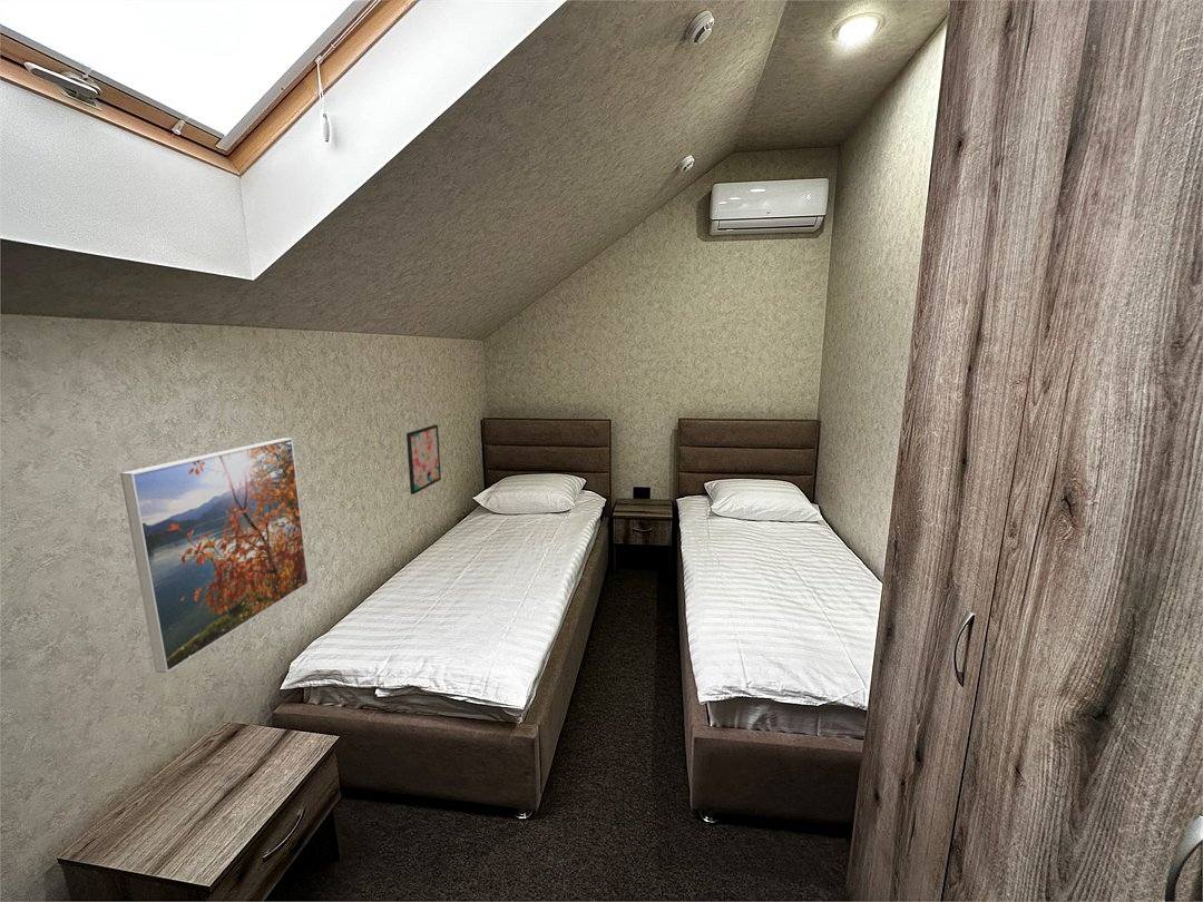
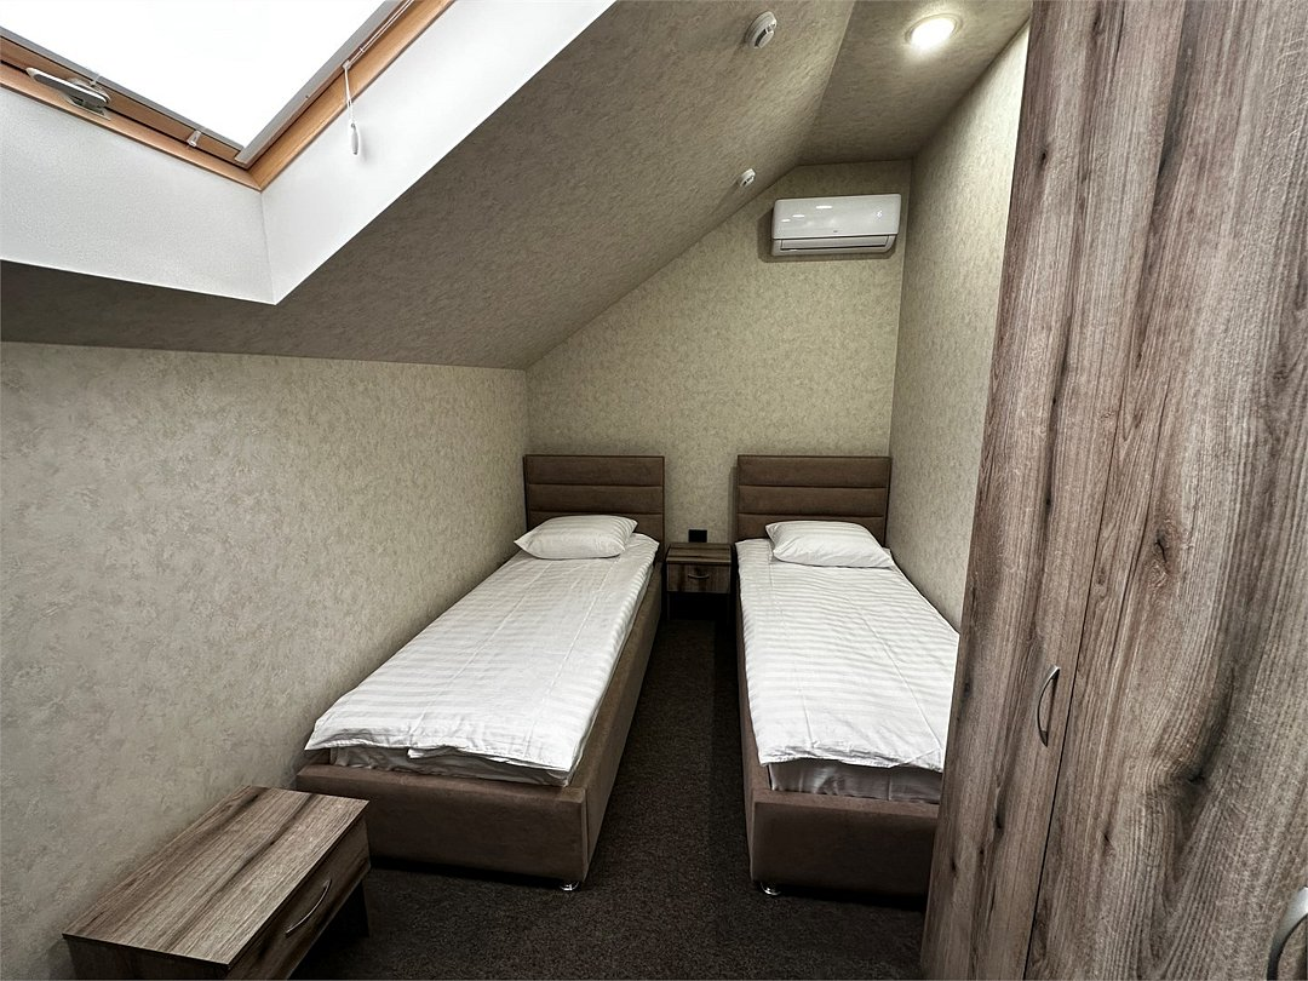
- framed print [119,437,310,674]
- wall art [405,424,442,496]
